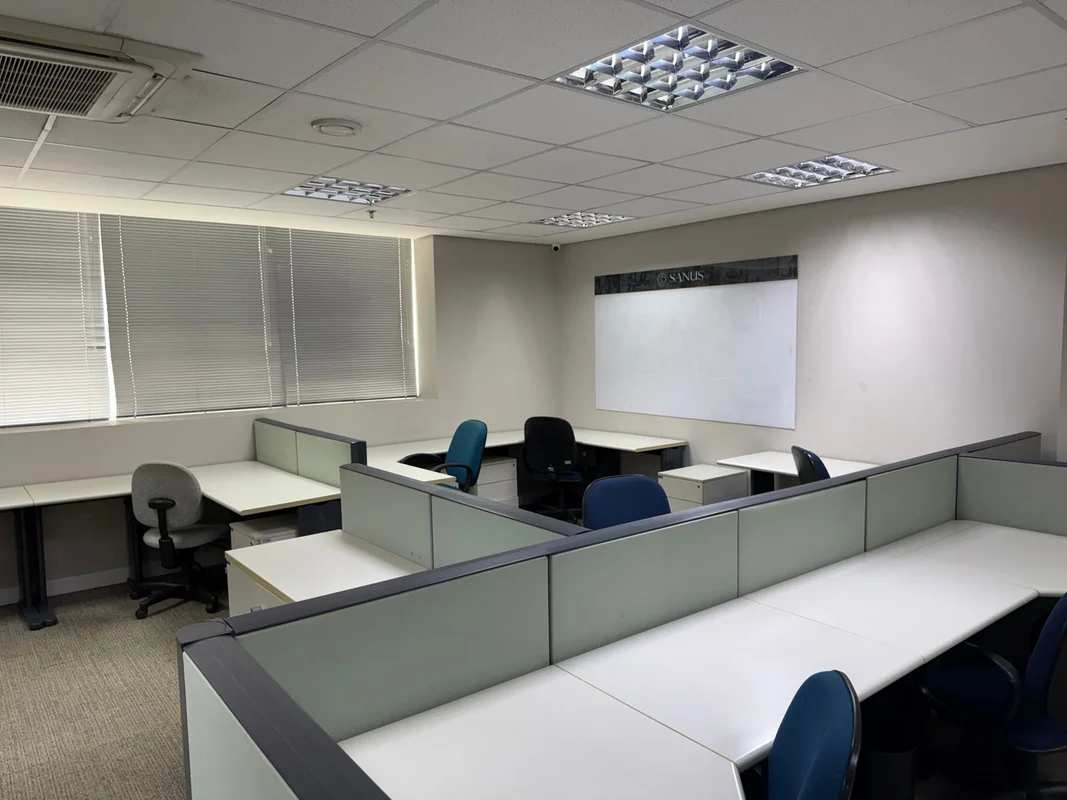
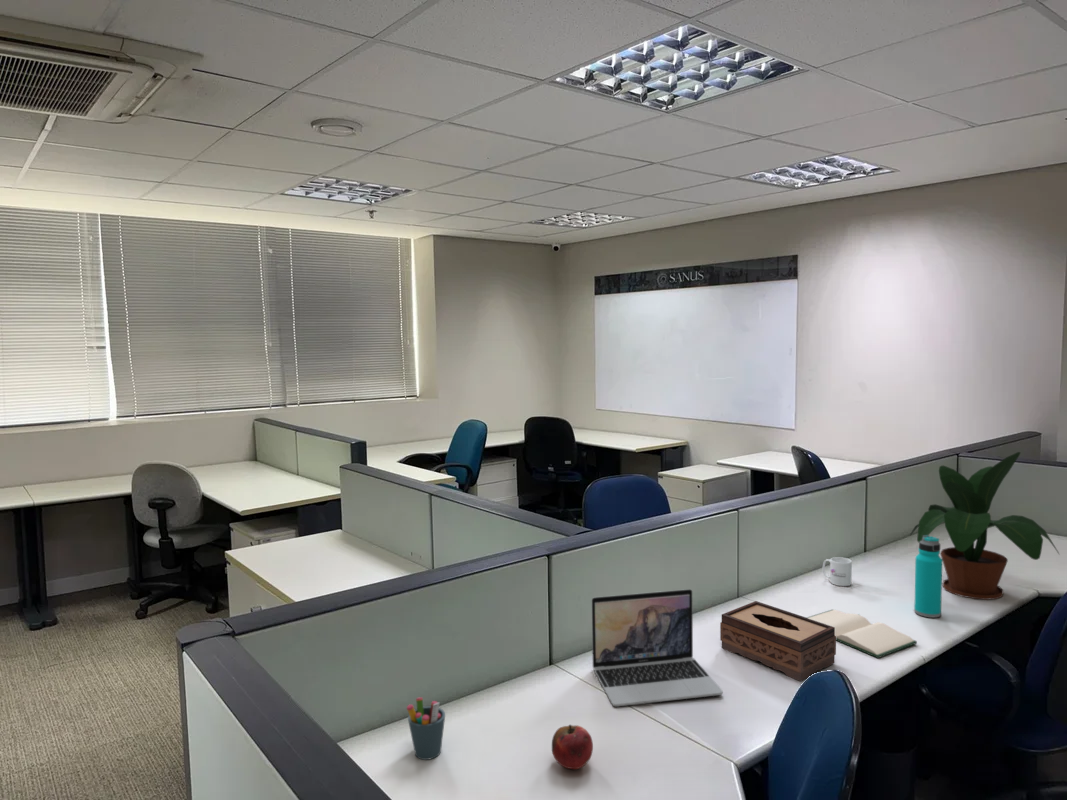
+ tissue box [719,600,837,682]
+ laptop [591,588,724,707]
+ pen holder [406,696,446,761]
+ mug [822,556,853,587]
+ fruit [551,724,594,770]
+ water bottle [913,535,943,619]
+ potted plant [909,451,1060,601]
+ hardback book [806,608,918,659]
